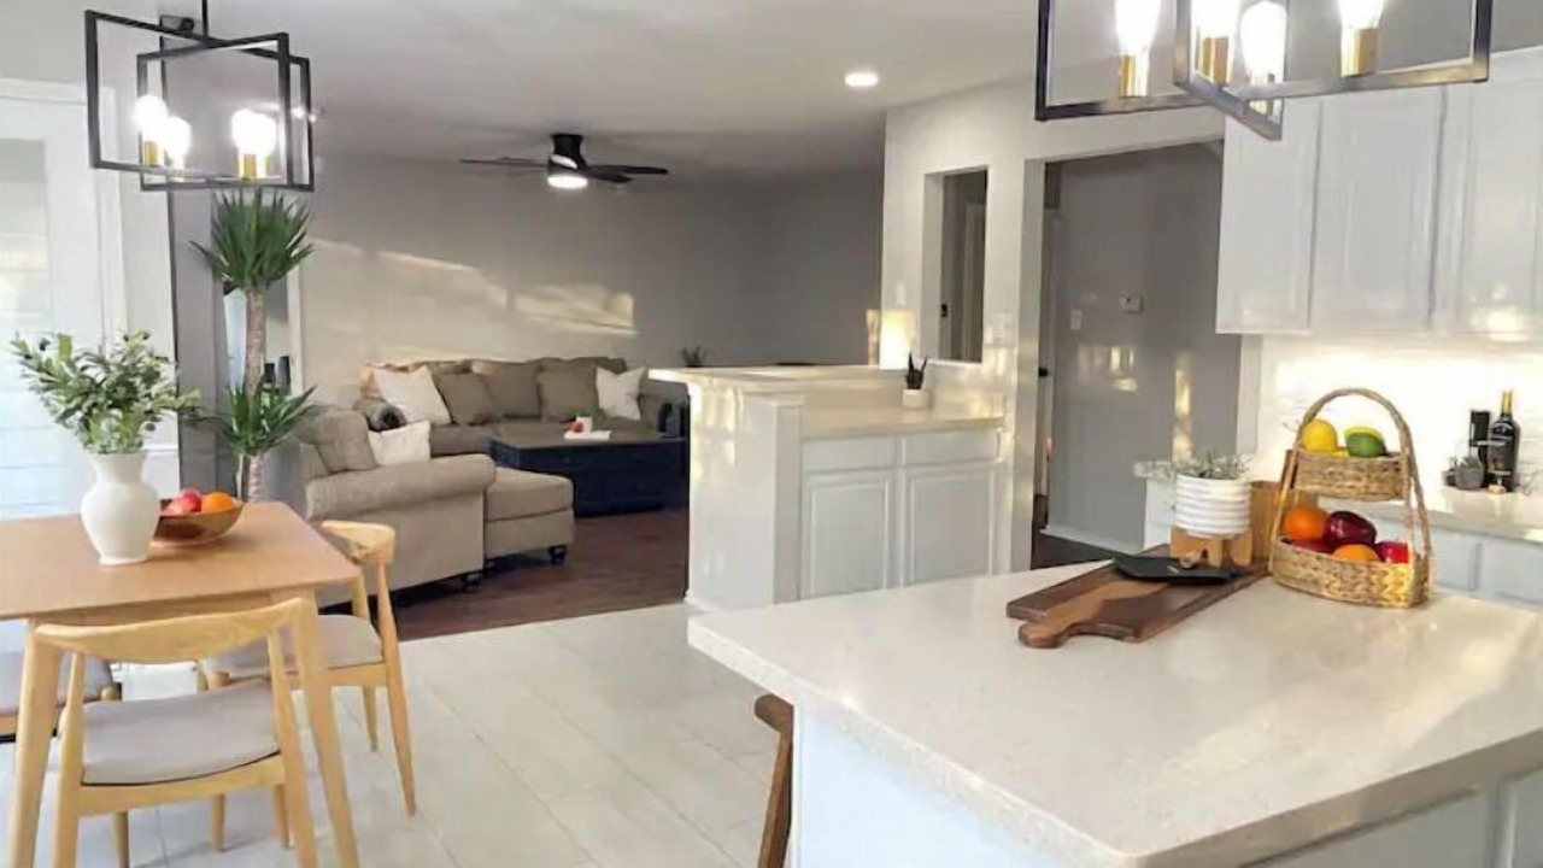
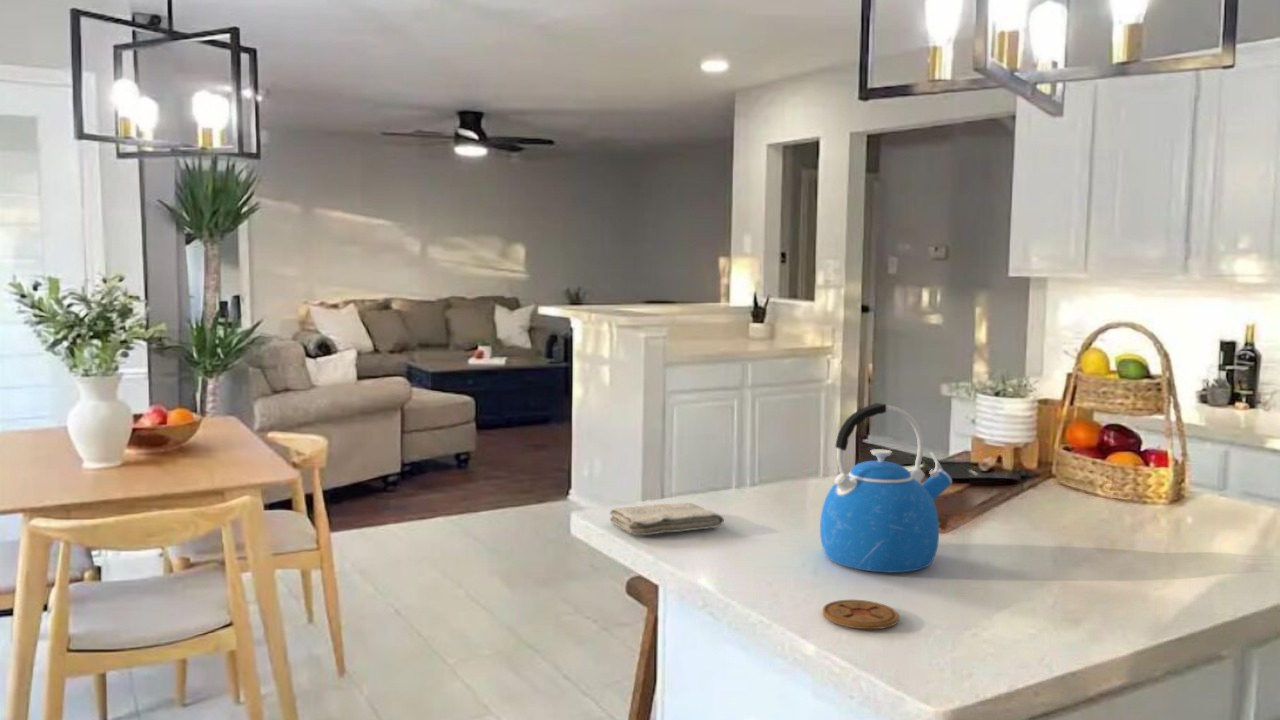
+ coaster [822,599,900,630]
+ kettle [819,402,953,573]
+ washcloth [609,502,725,536]
